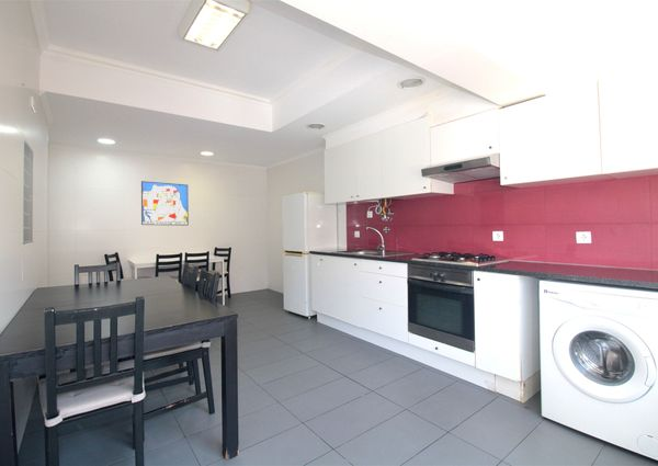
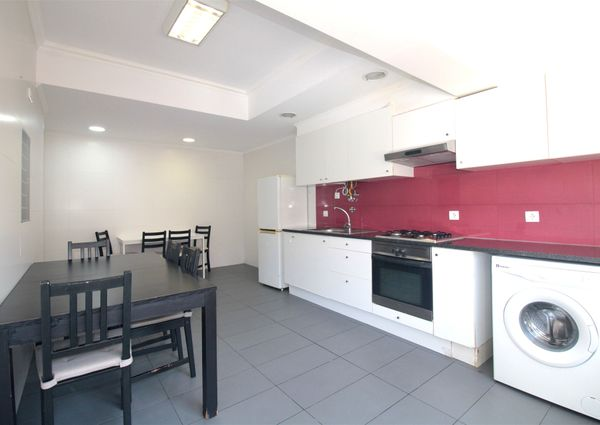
- wall art [140,180,190,227]
